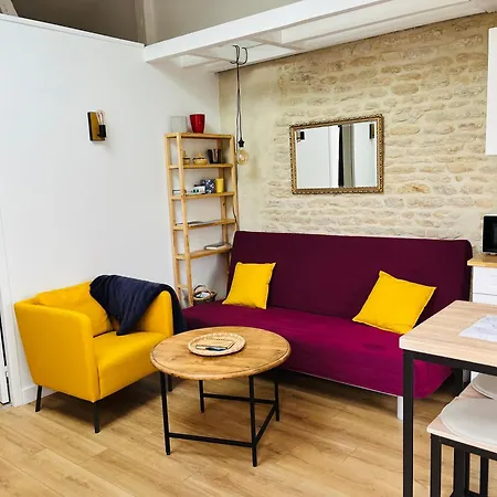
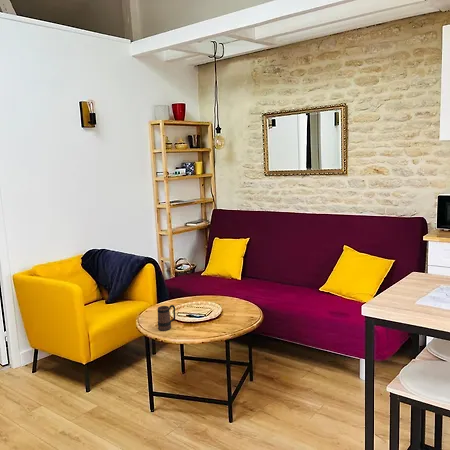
+ mug [157,304,176,332]
